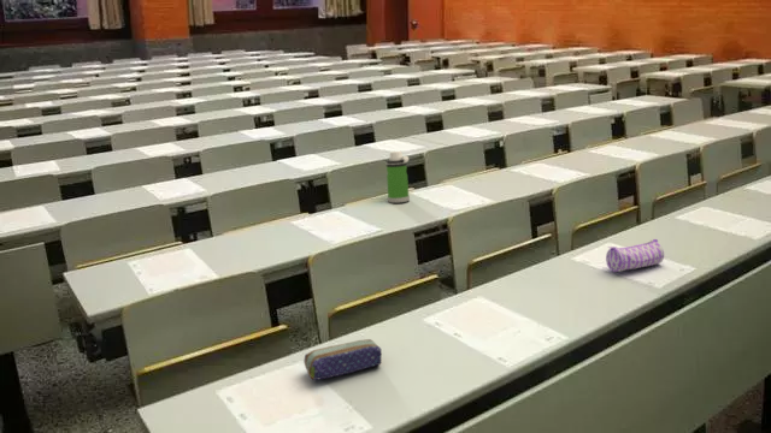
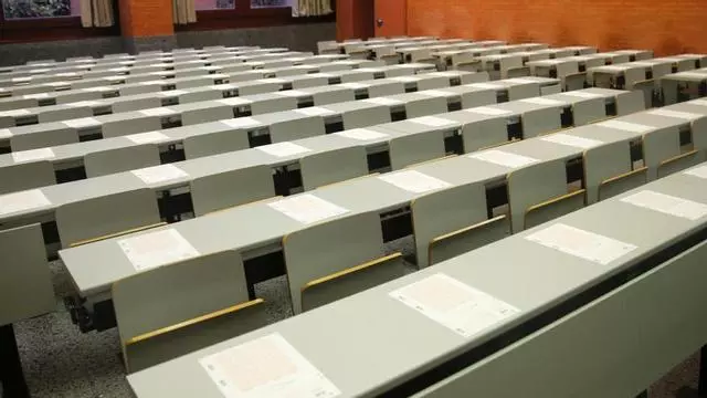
- pencil case [304,338,383,381]
- pencil case [605,238,665,273]
- water bottle [386,150,411,203]
